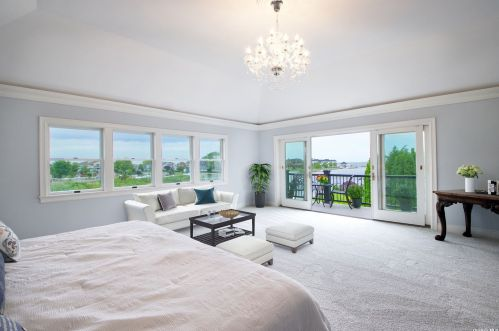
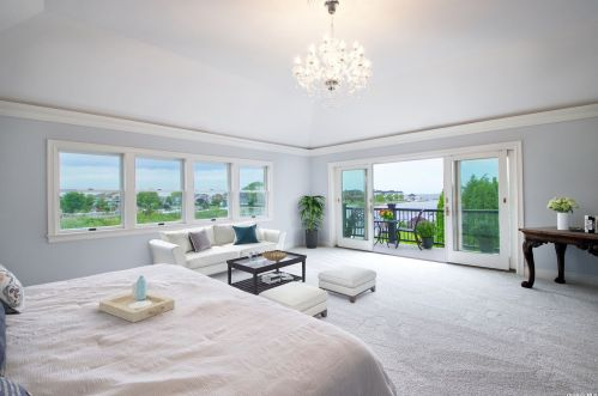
+ serving tray [98,274,176,324]
